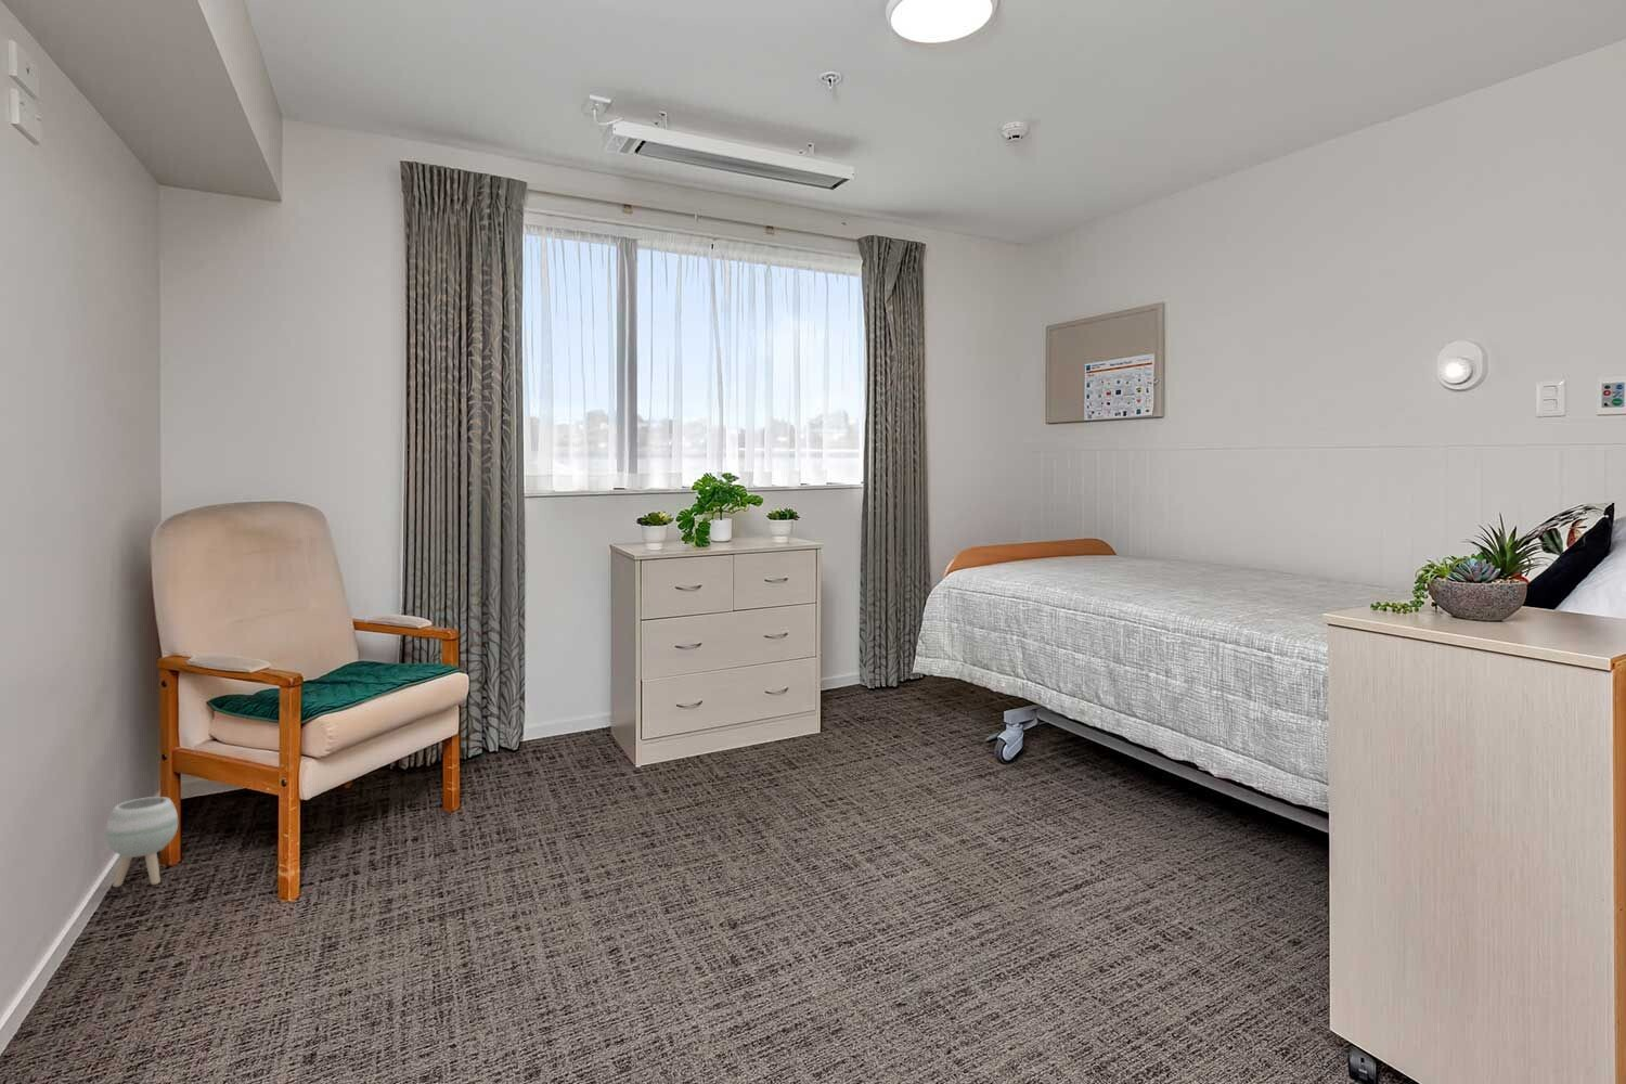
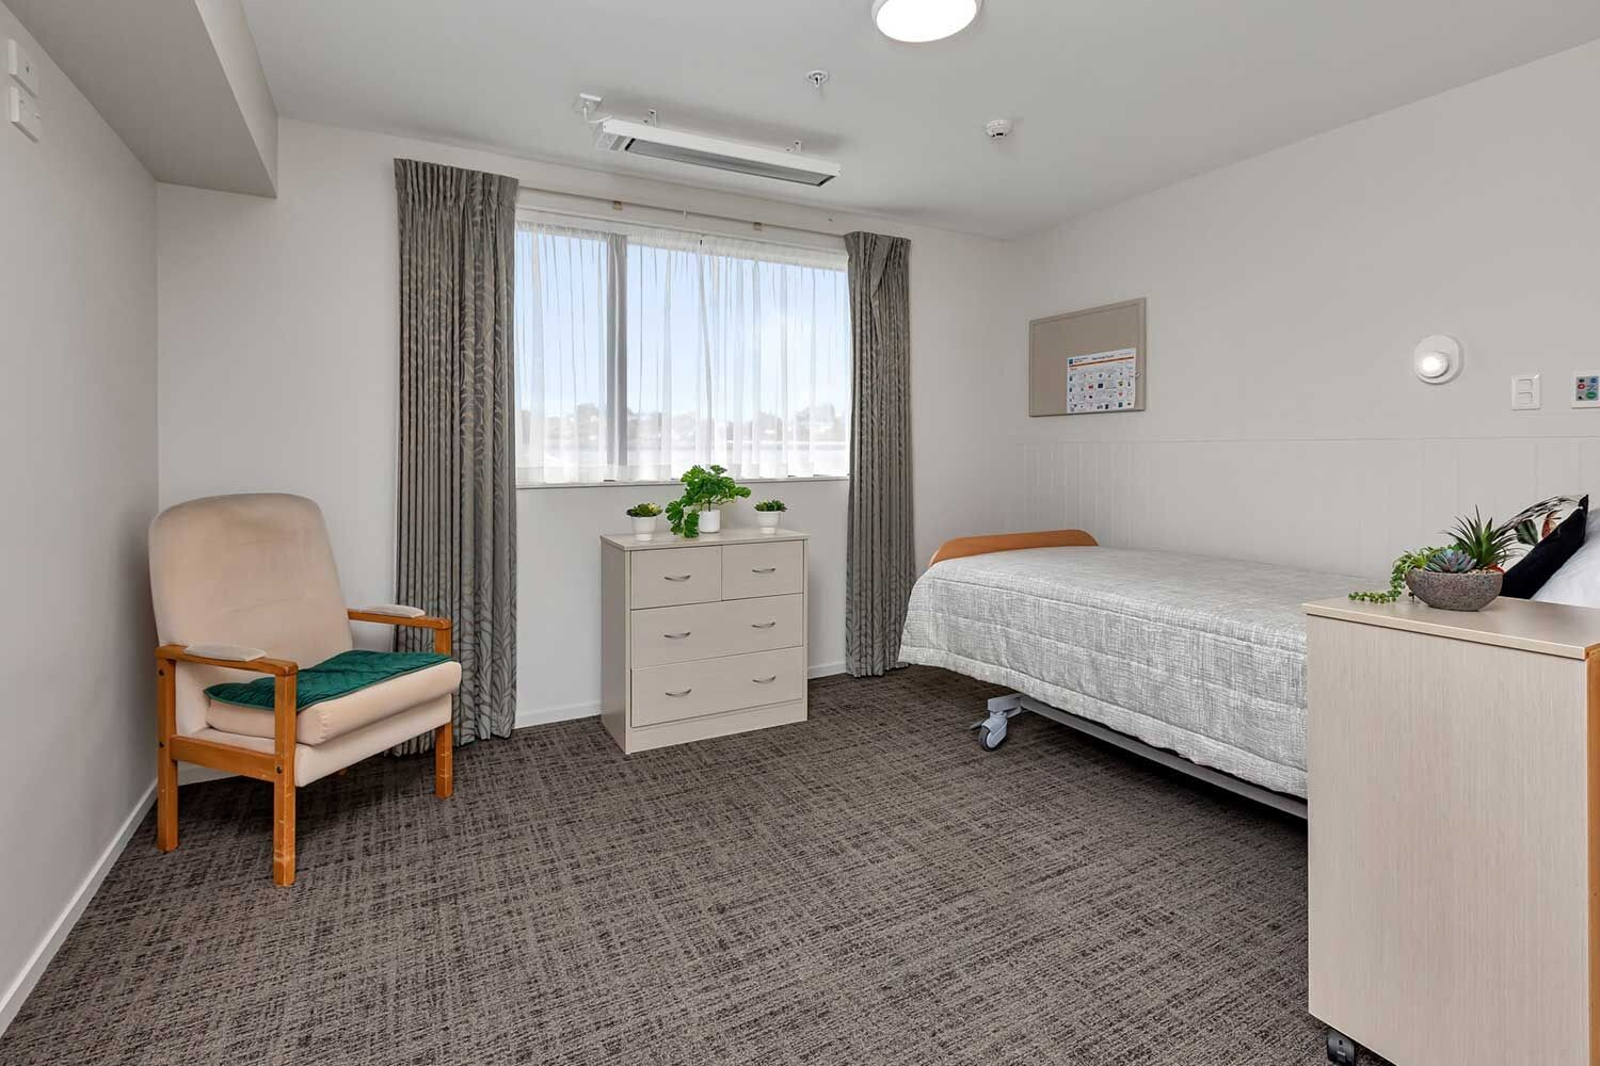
- planter [104,796,179,888]
